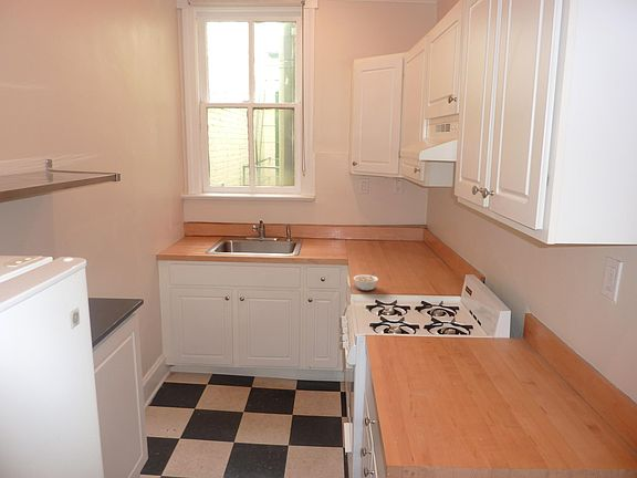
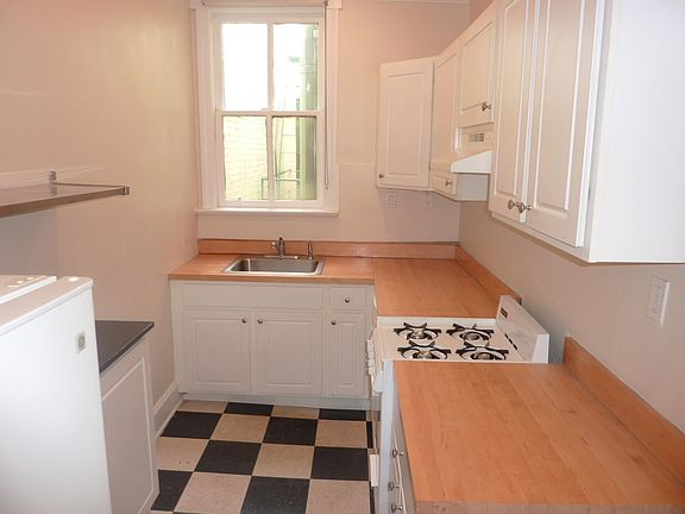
- legume [353,271,379,291]
